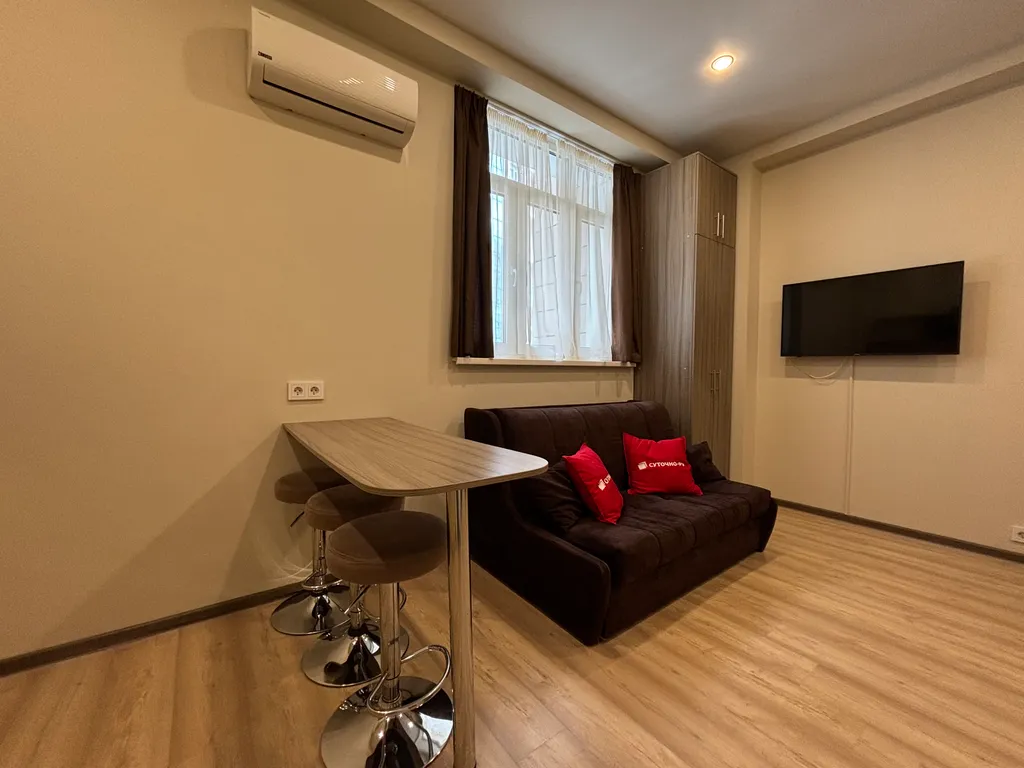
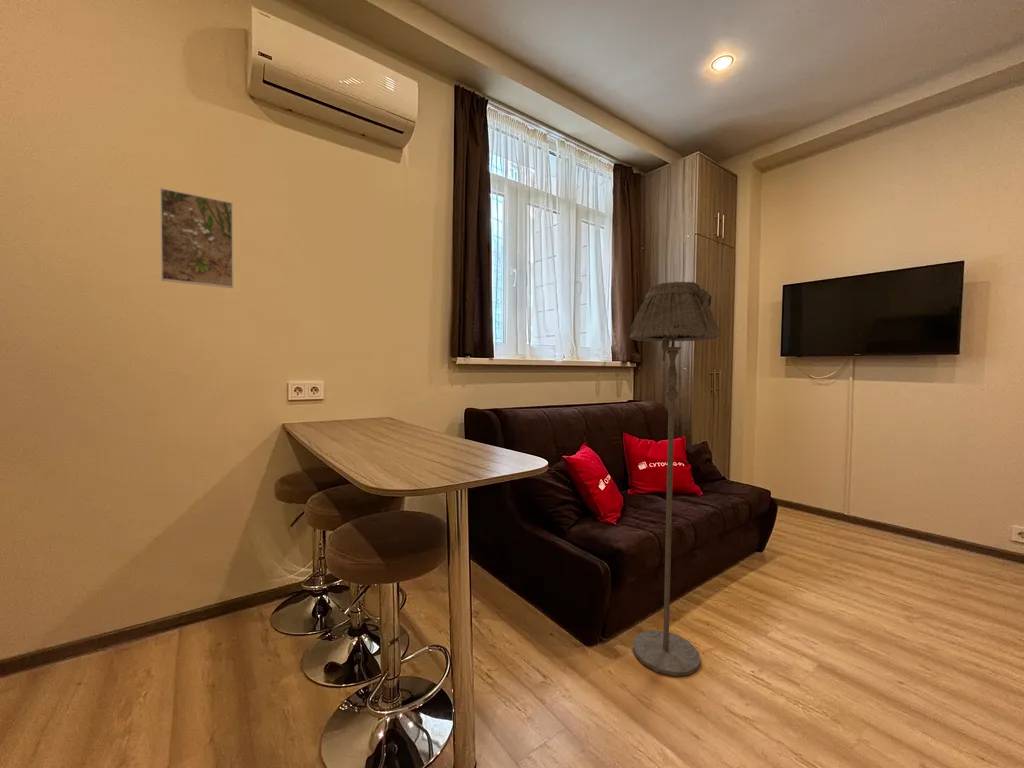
+ floor lamp [628,281,720,677]
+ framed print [159,187,234,289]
